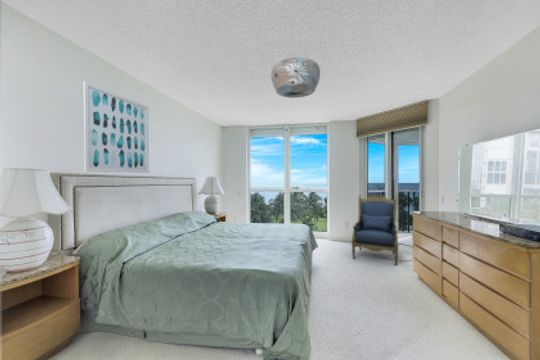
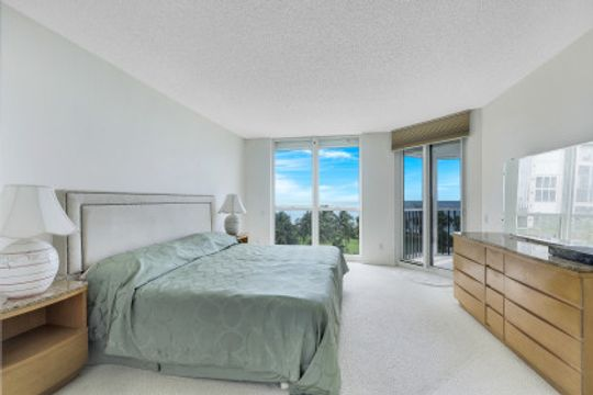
- ceiling light [270,56,321,99]
- wall art [83,80,150,174]
- armchair [351,193,399,266]
